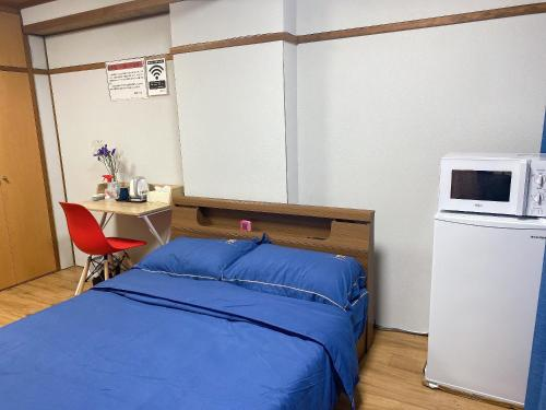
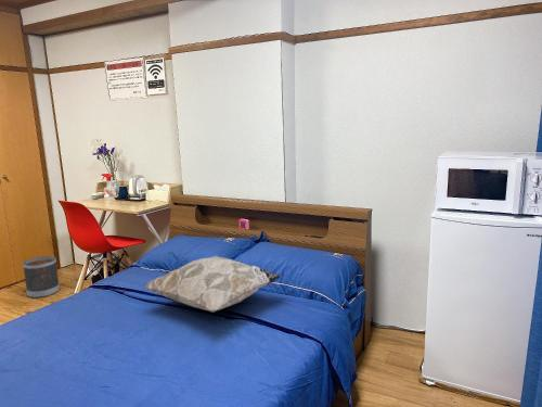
+ wastebasket [22,255,61,298]
+ decorative pillow [143,255,282,313]
